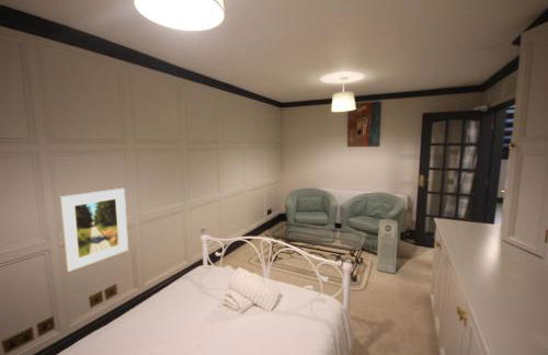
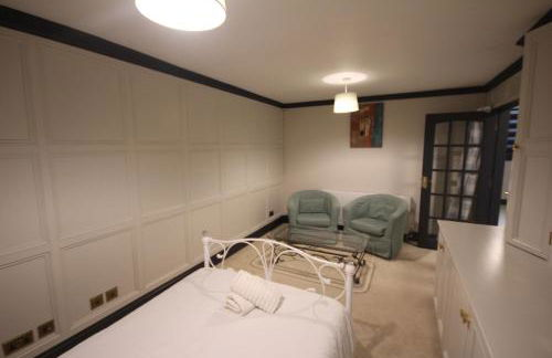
- air purifier [376,218,399,274]
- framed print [59,187,129,273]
